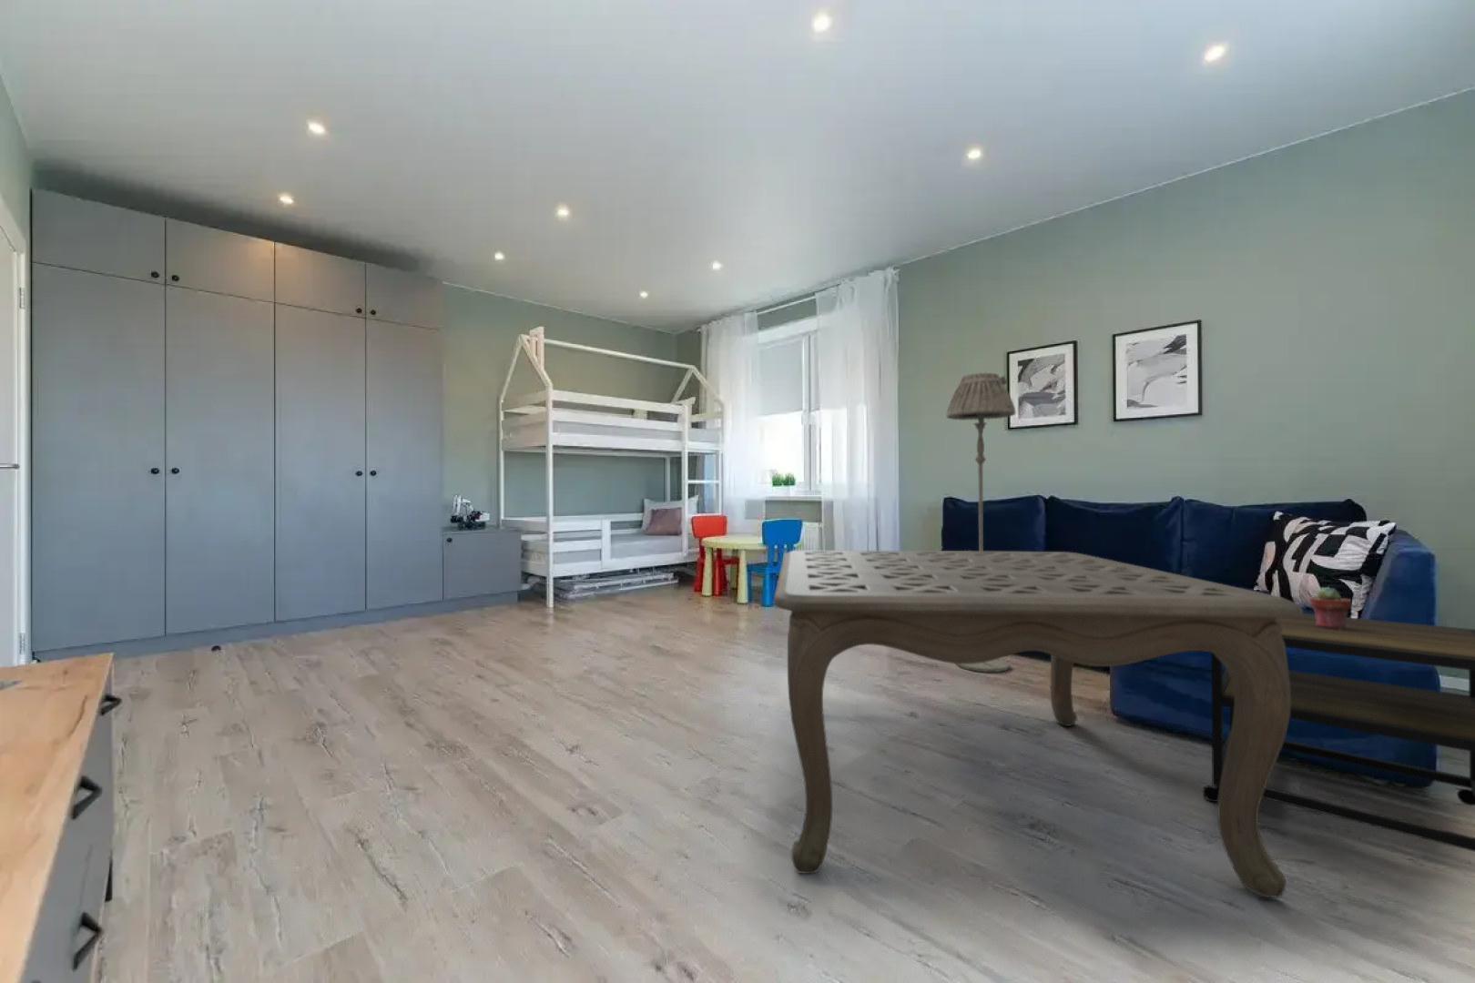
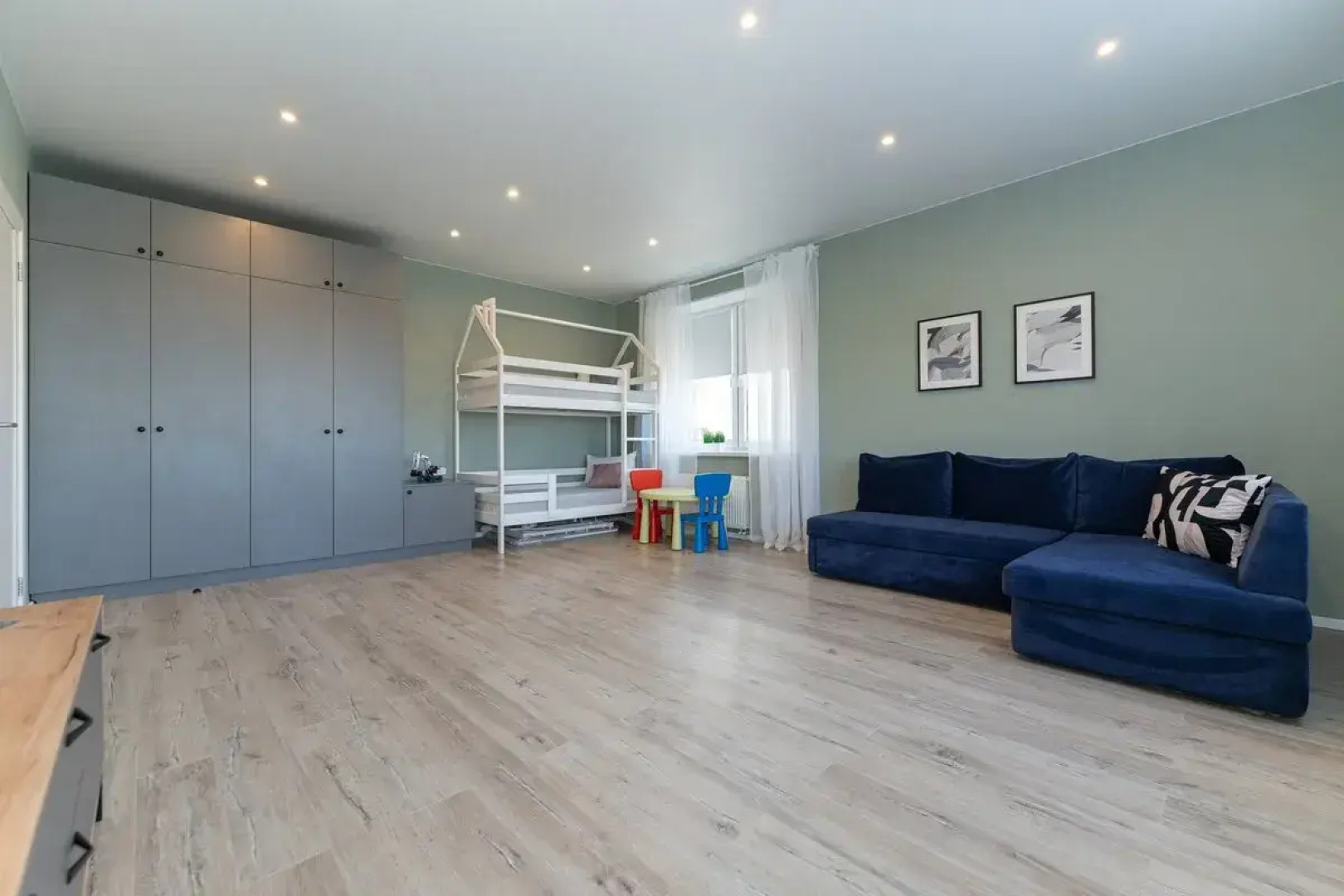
- floor lamp [945,372,1017,674]
- side table [1202,612,1475,852]
- coffee table [773,550,1304,899]
- potted succulent [1308,586,1352,630]
